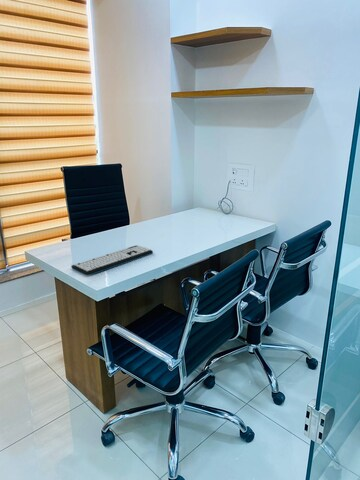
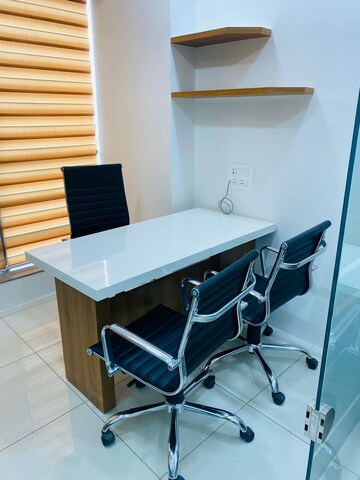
- keyboard [70,245,154,276]
